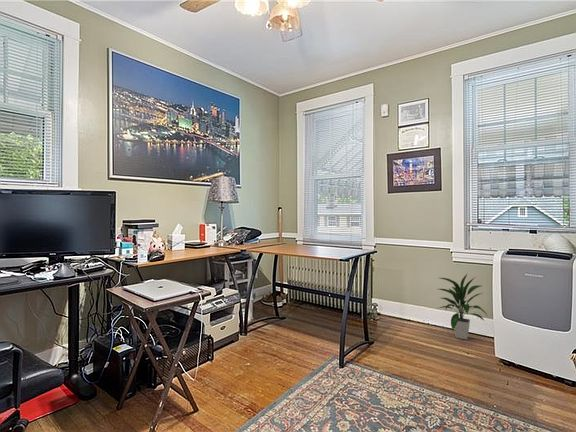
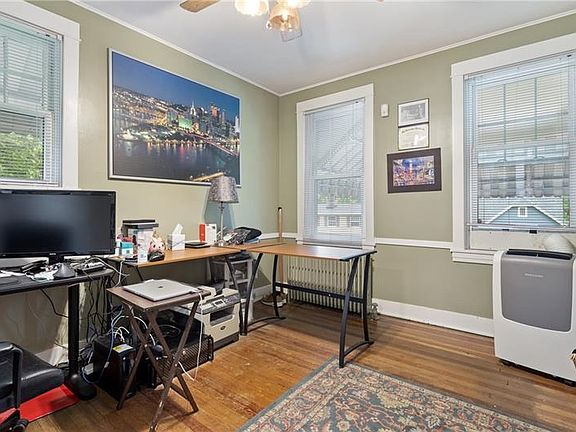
- indoor plant [434,273,488,340]
